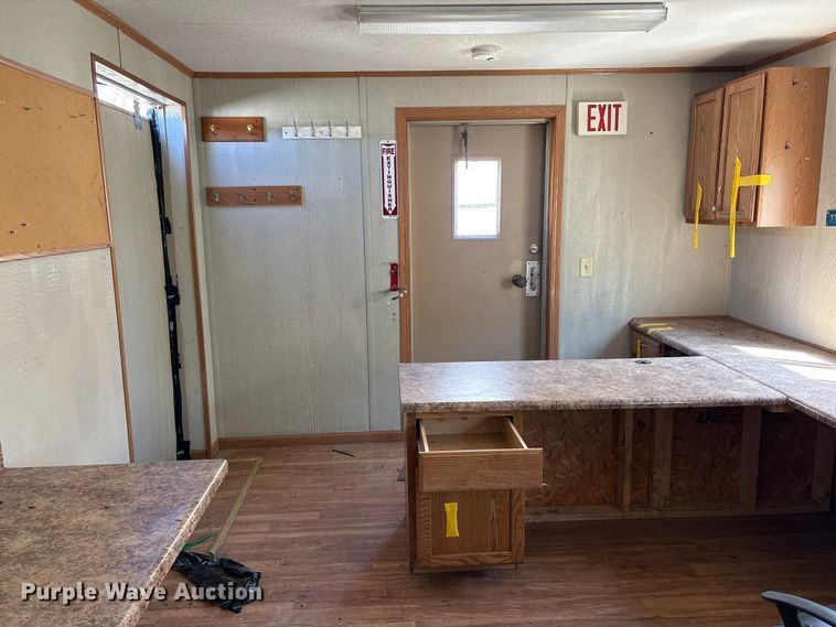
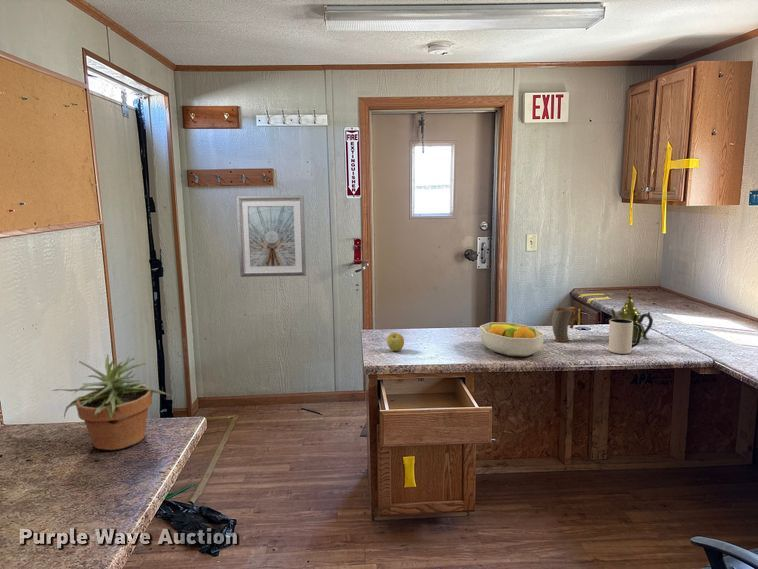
+ fruit bowl [479,321,546,358]
+ potted plant [51,353,172,451]
+ picture frame [235,195,307,278]
+ mug [551,306,579,343]
+ teapot [608,290,654,343]
+ apple [386,332,405,352]
+ pitcher [608,318,642,355]
